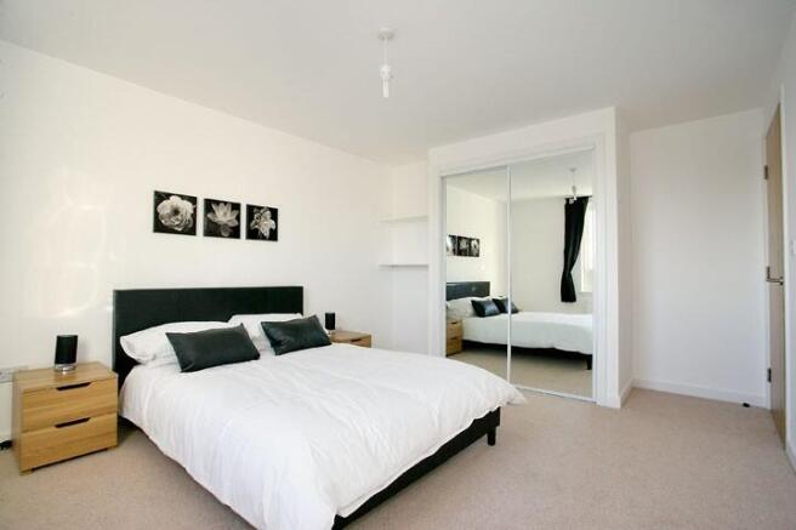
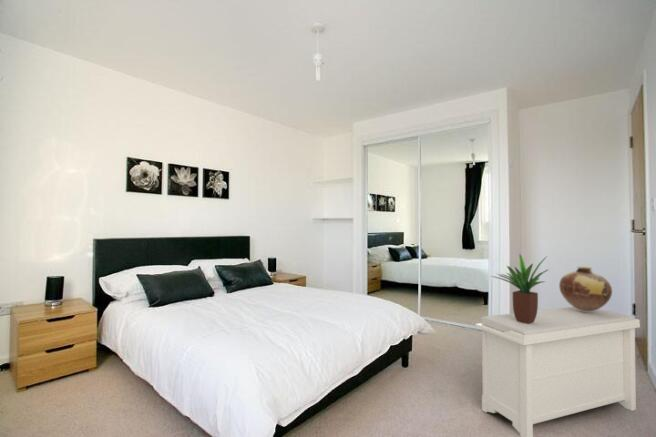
+ bench [474,306,641,437]
+ potted plant [490,253,549,324]
+ vase [558,265,613,312]
